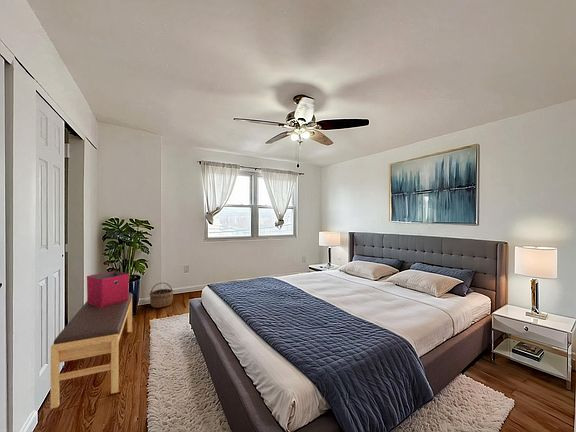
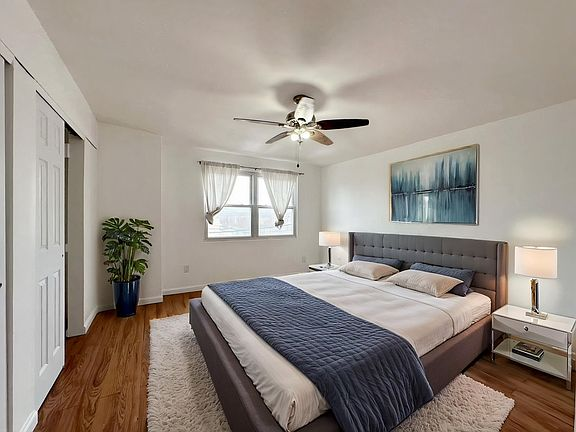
- wicker basket [148,281,174,309]
- storage bin [86,270,130,308]
- bench [50,292,133,410]
